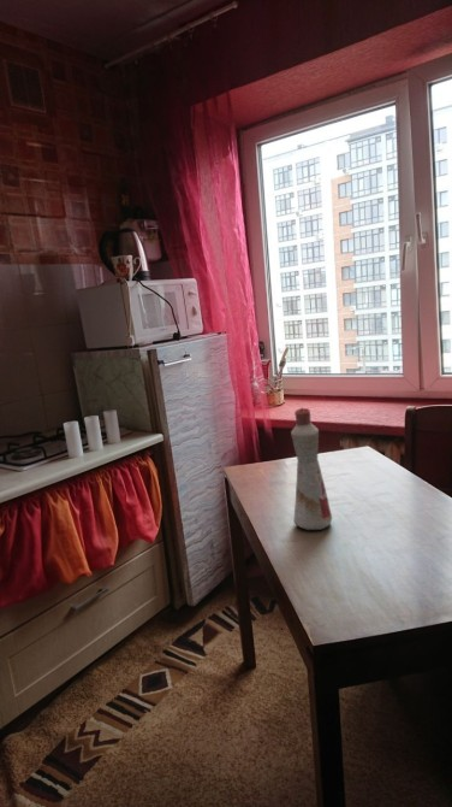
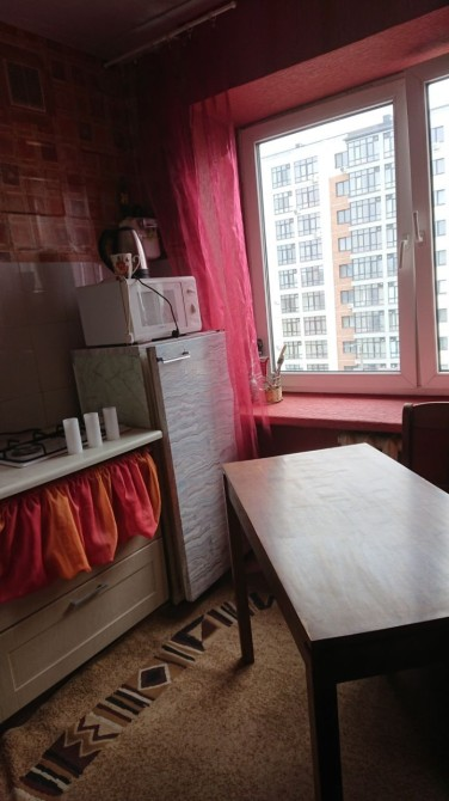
- bottle [290,407,333,531]
